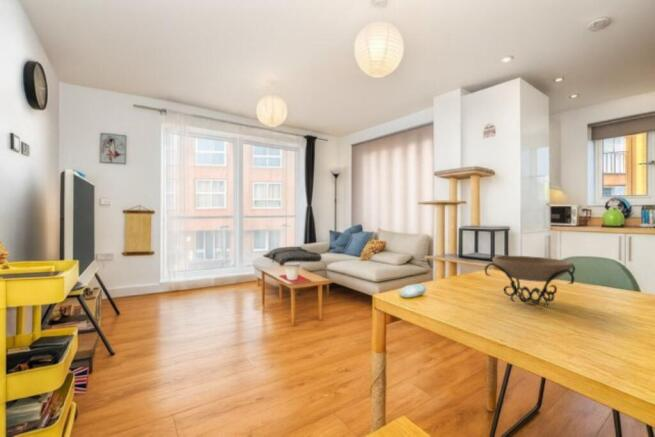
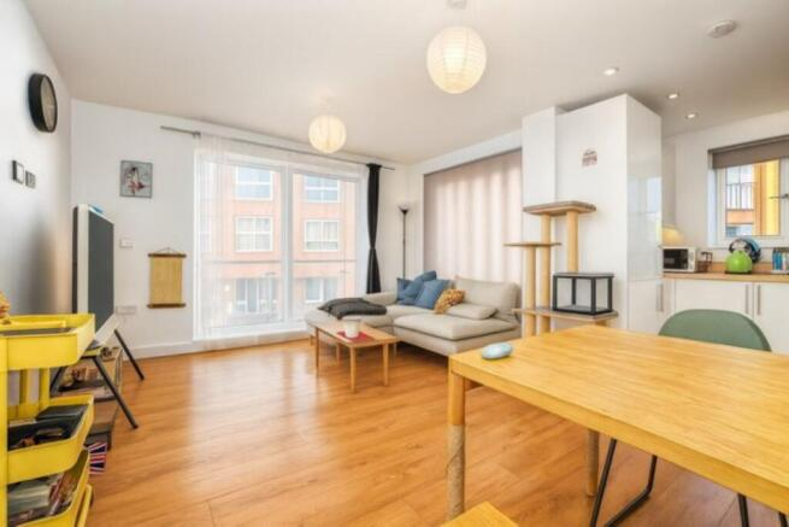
- decorative bowl [483,255,576,308]
